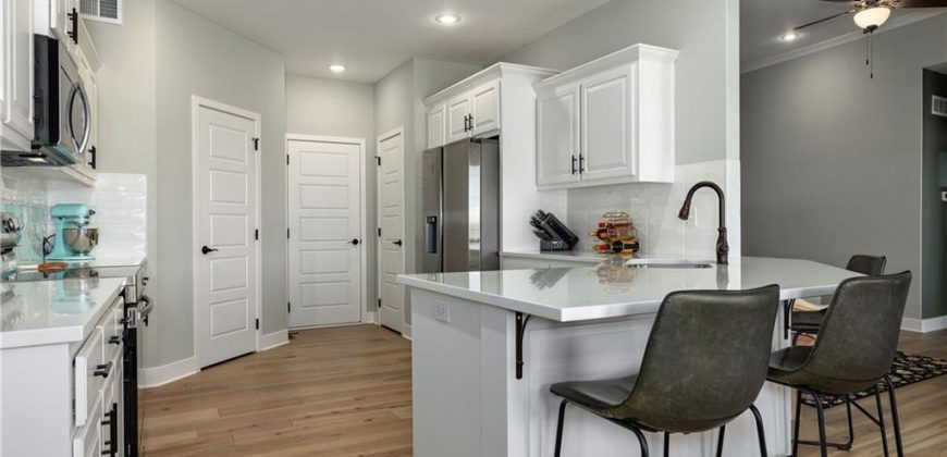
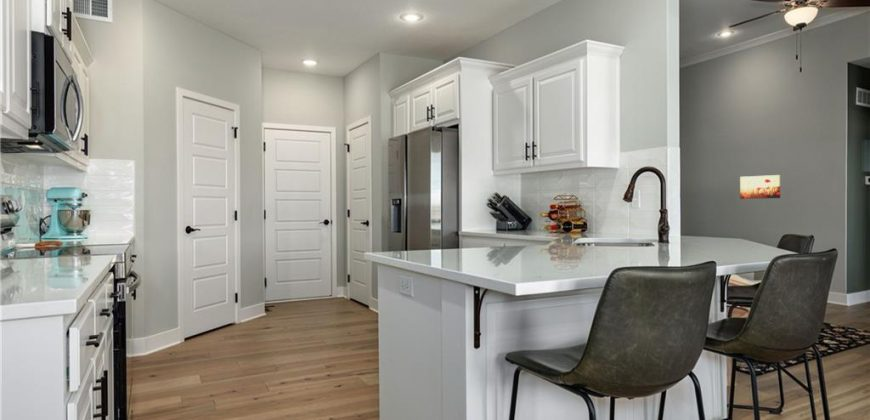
+ wall art [739,174,781,200]
